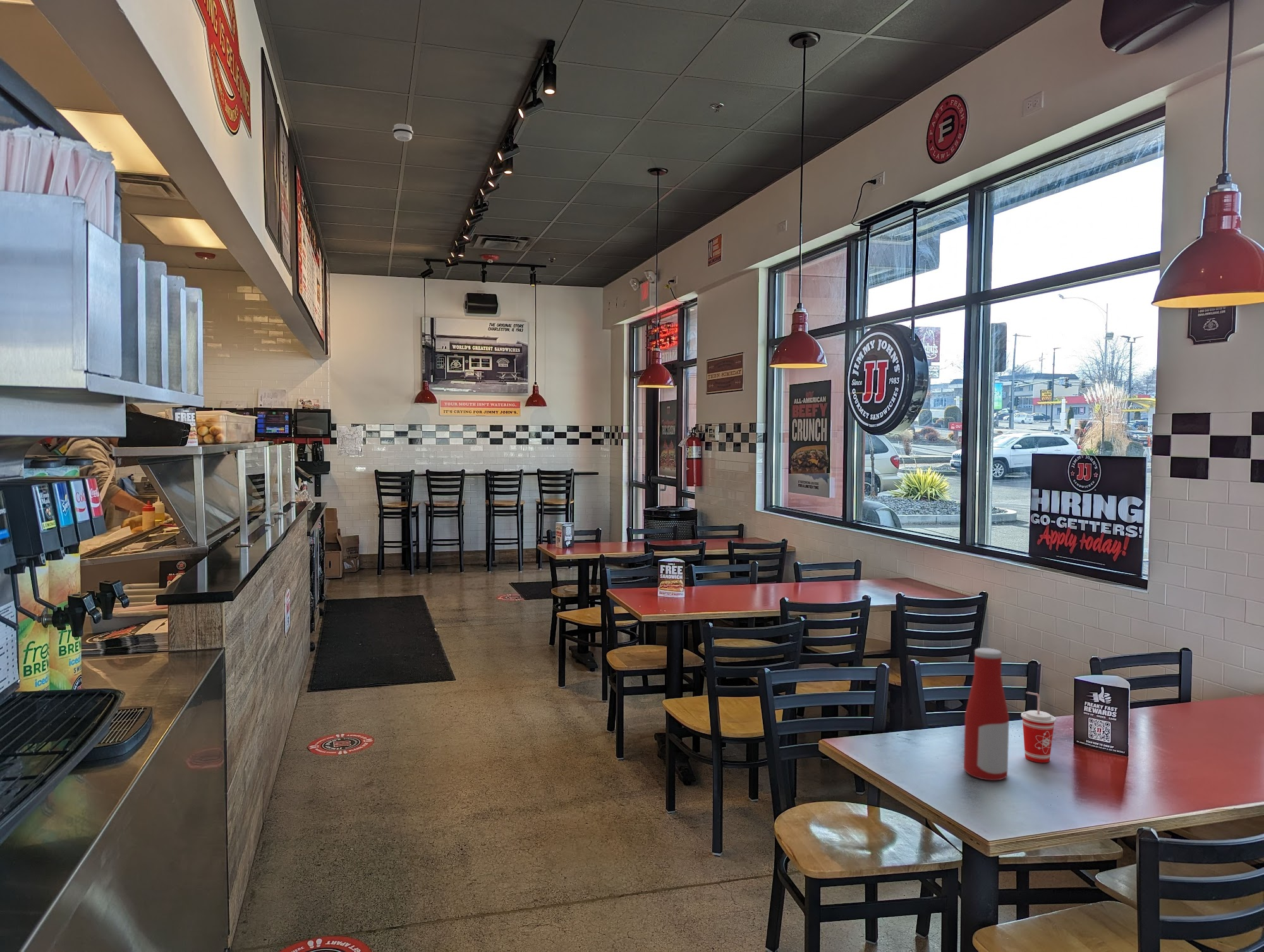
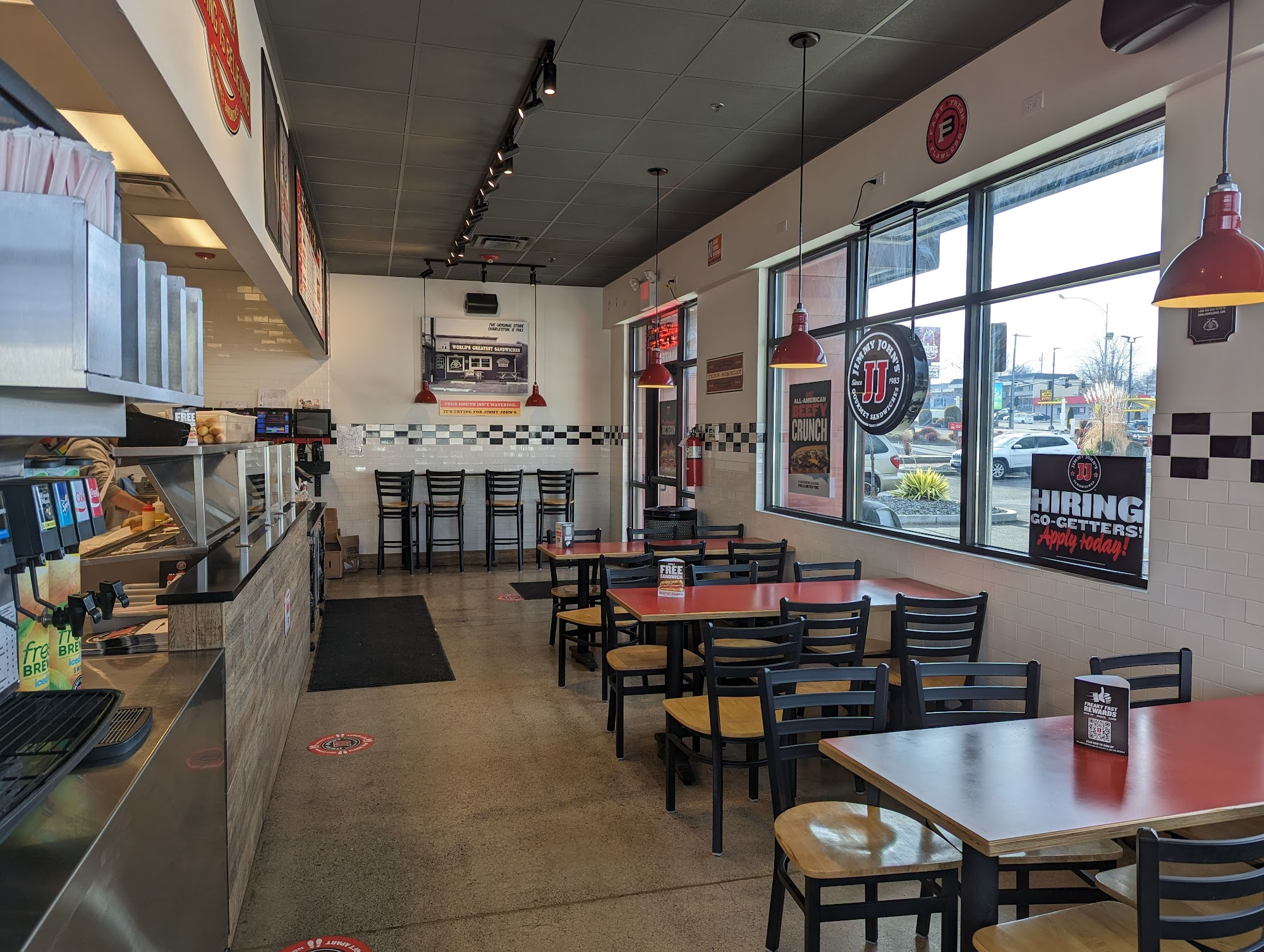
- smoke detector [392,123,414,142]
- bottle [963,647,1010,781]
- beverage cup [1021,691,1057,763]
